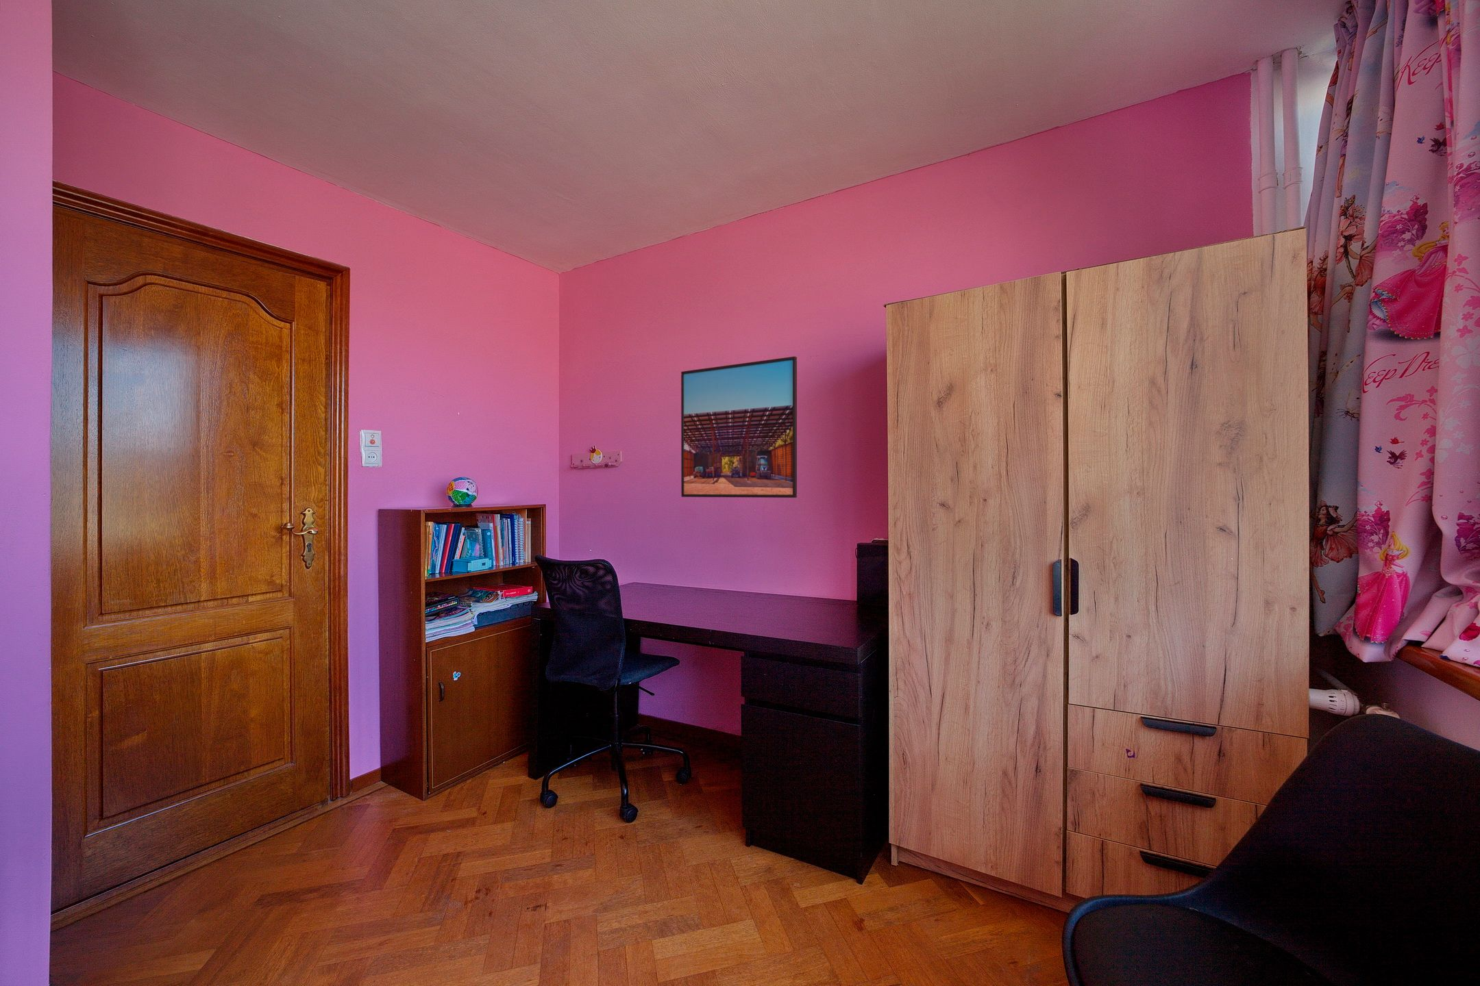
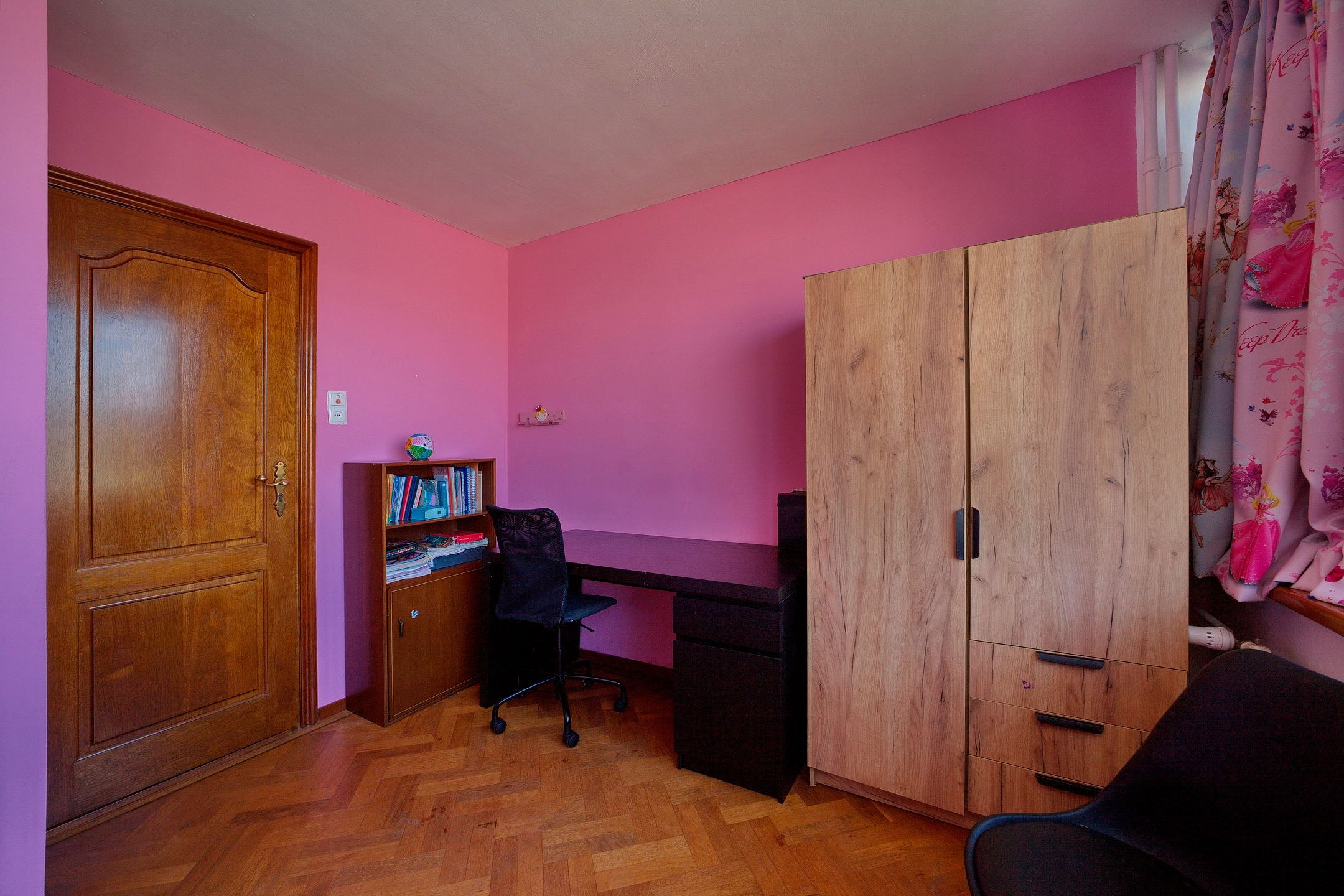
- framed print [681,357,797,499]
